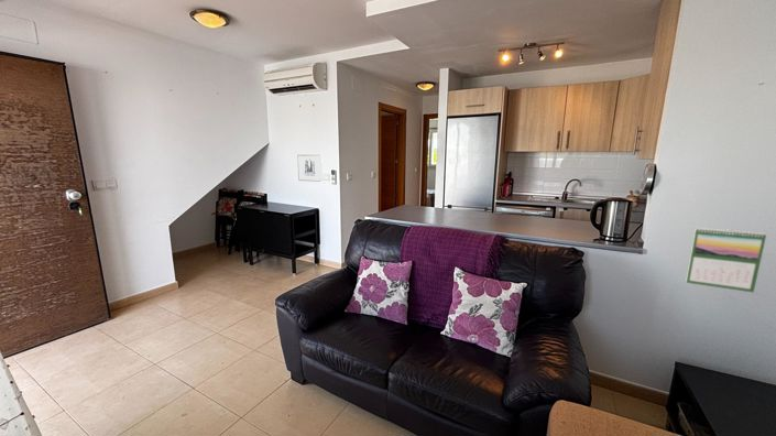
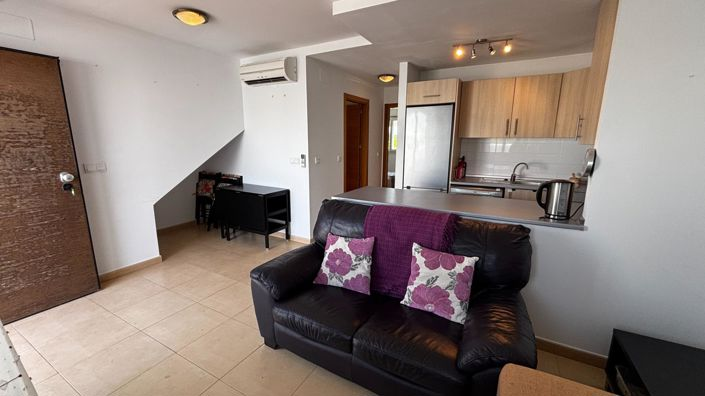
- wall art [296,153,324,183]
- calendar [685,227,767,294]
